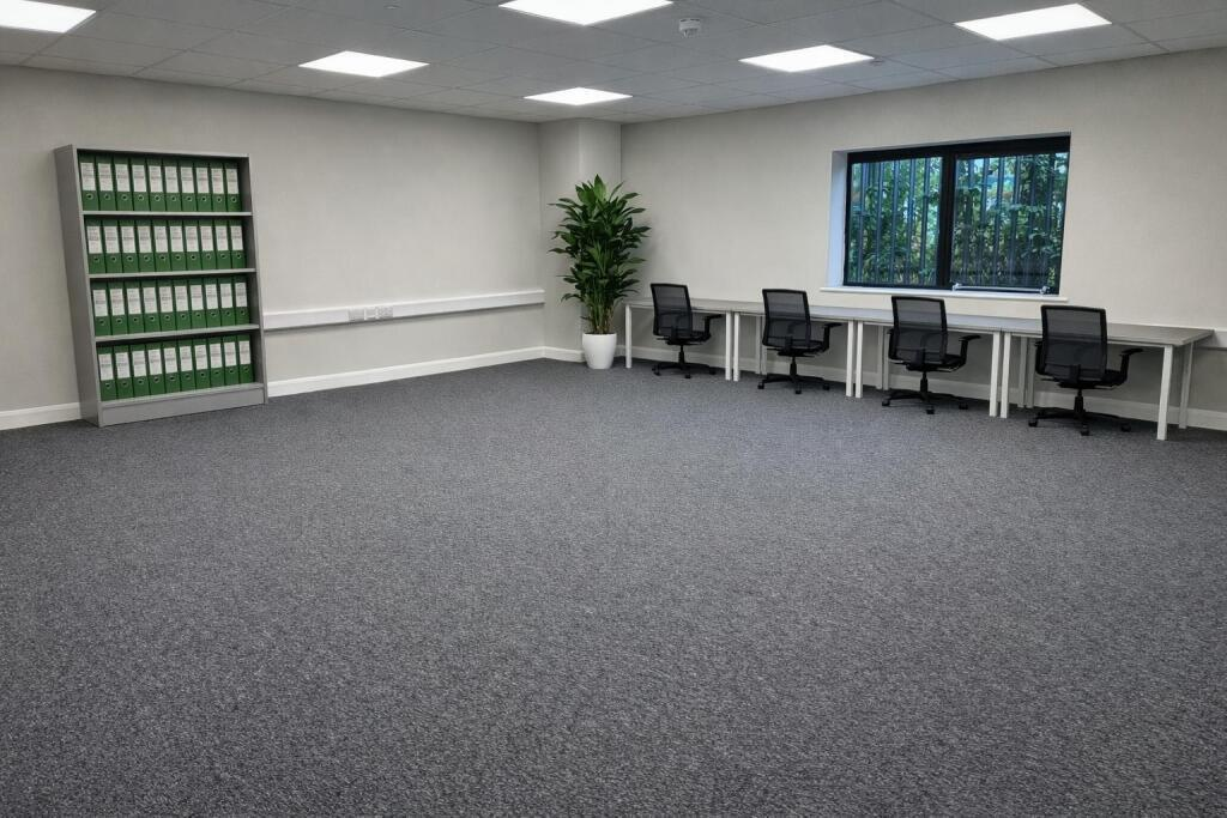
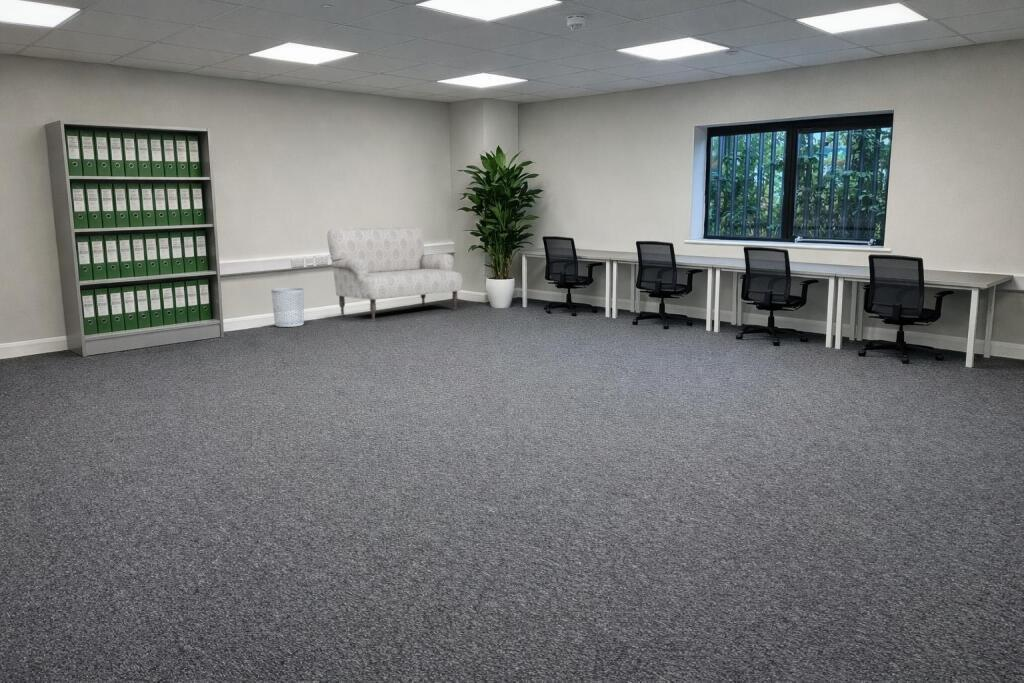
+ waste bin [270,287,305,328]
+ sofa [326,226,464,322]
